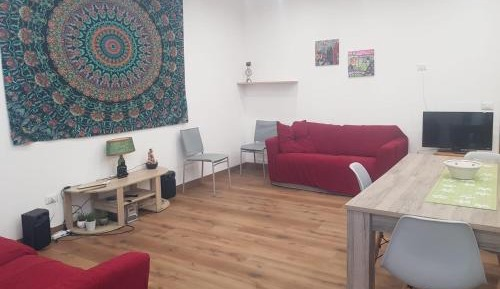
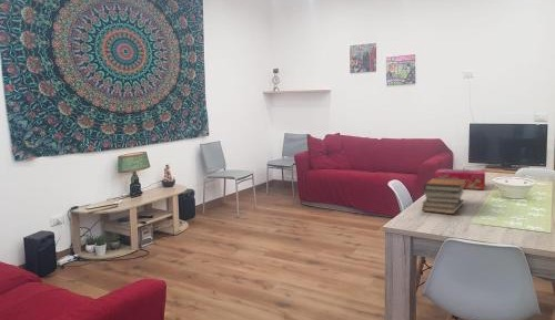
+ book stack [421,177,466,215]
+ tissue box [434,168,486,190]
